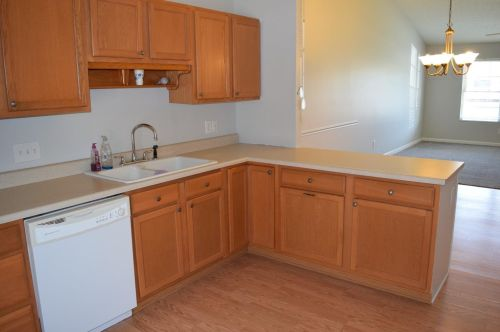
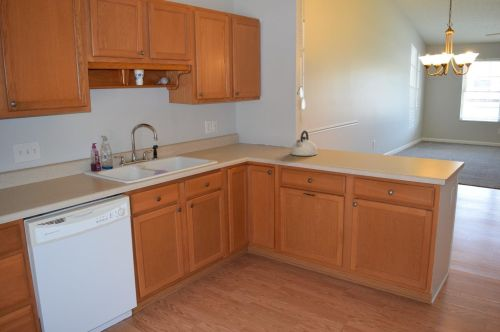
+ kettle [289,129,319,157]
